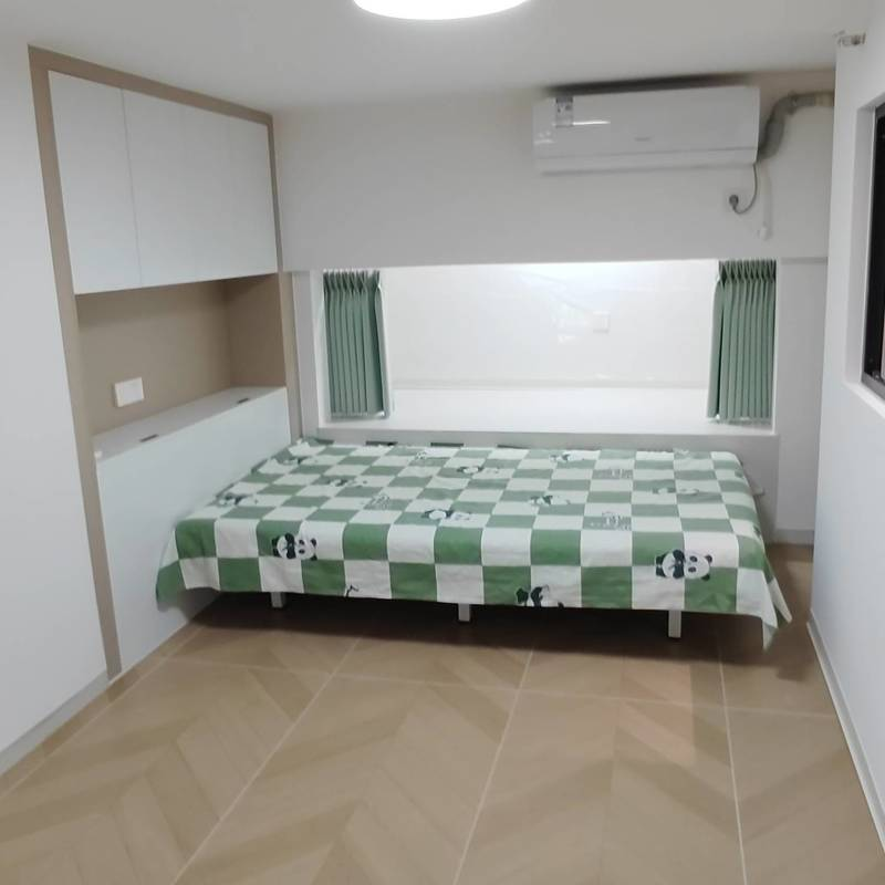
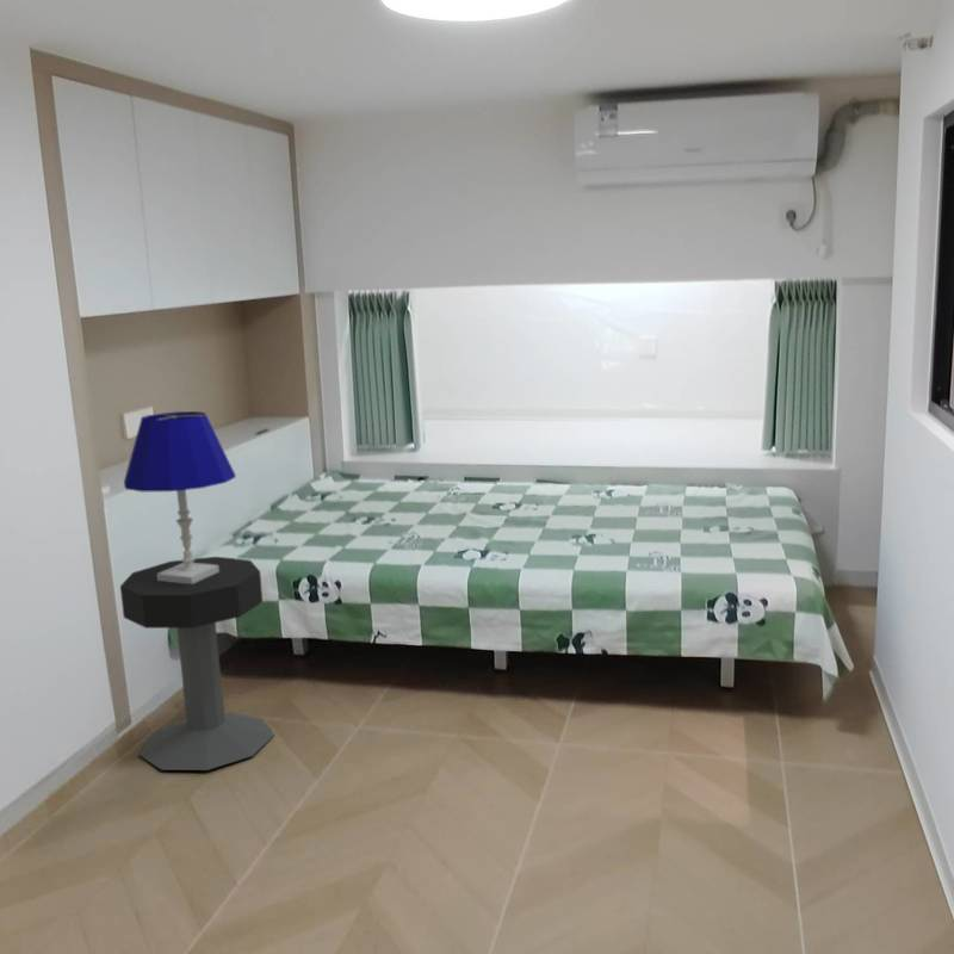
+ table lamp [123,410,237,584]
+ side table [119,556,275,772]
